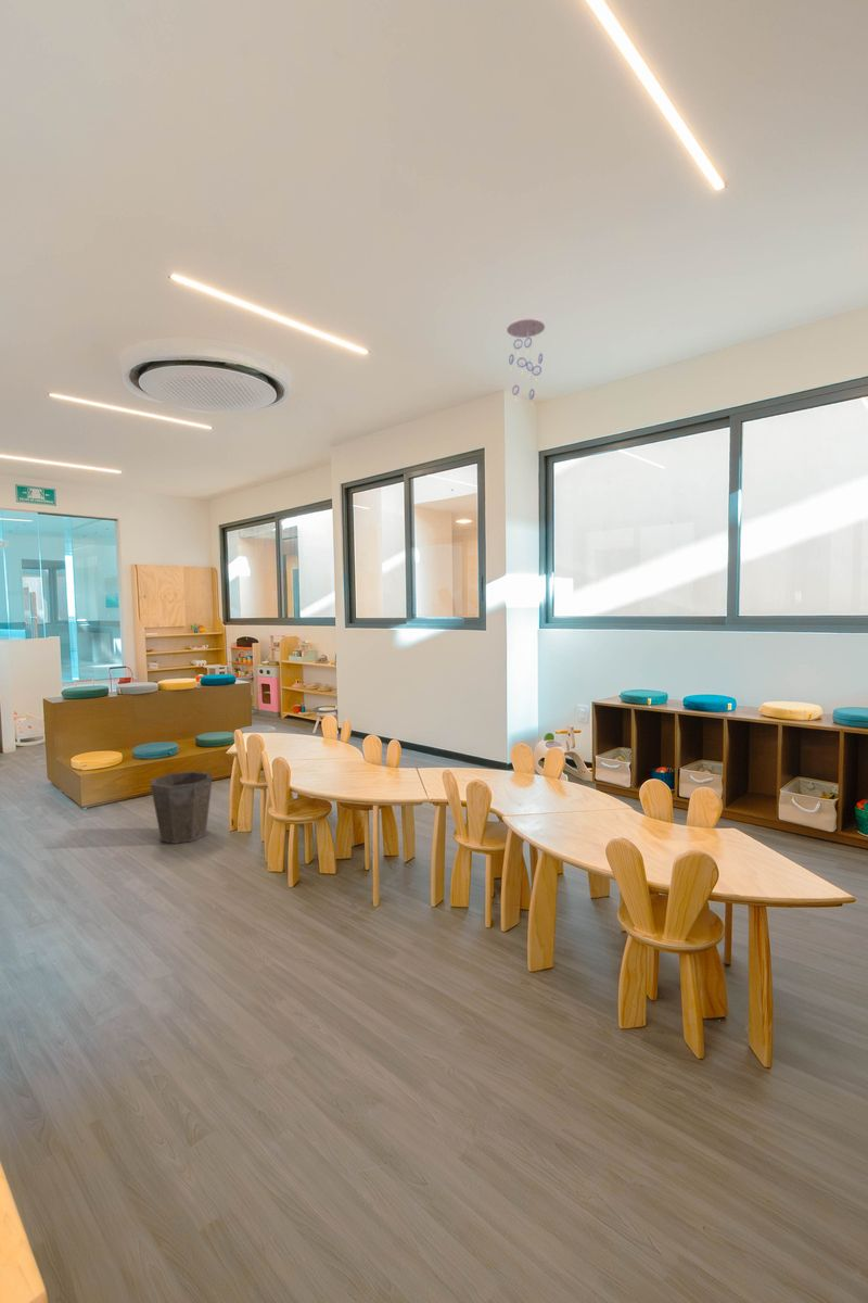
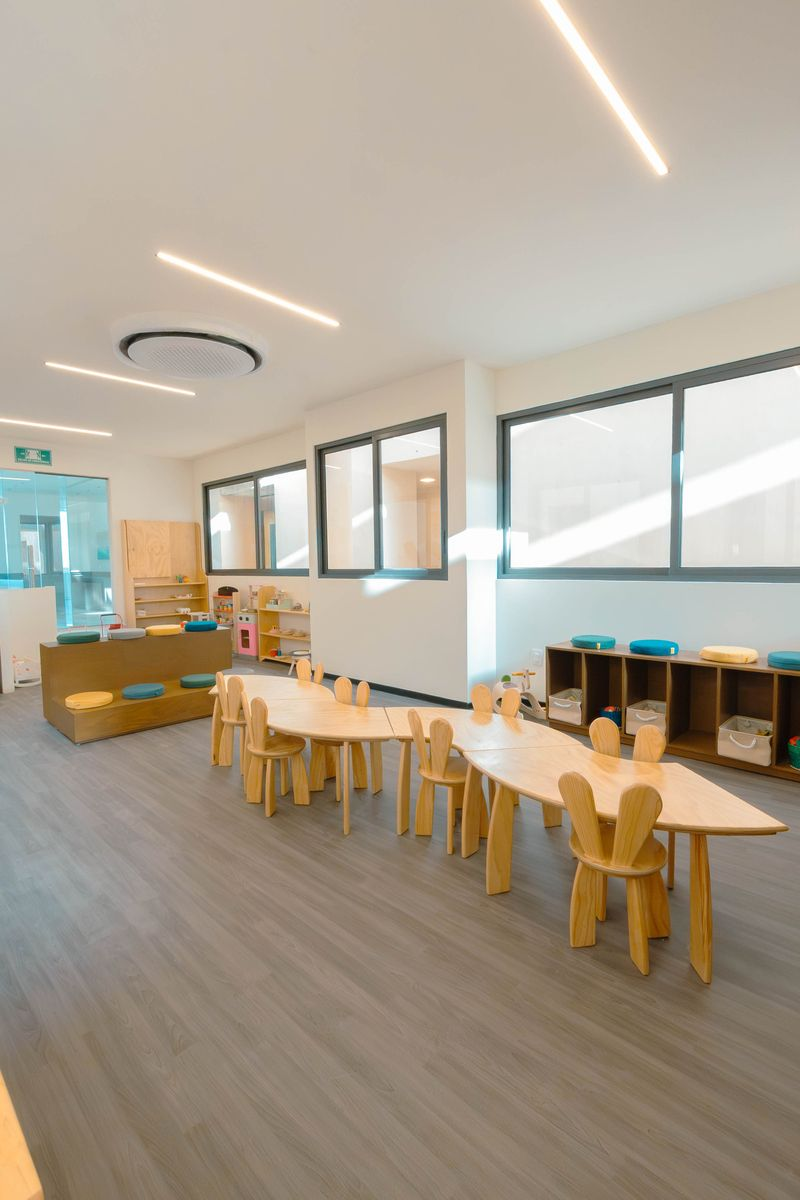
- ceiling mobile [506,316,546,408]
- waste bin [150,771,214,845]
